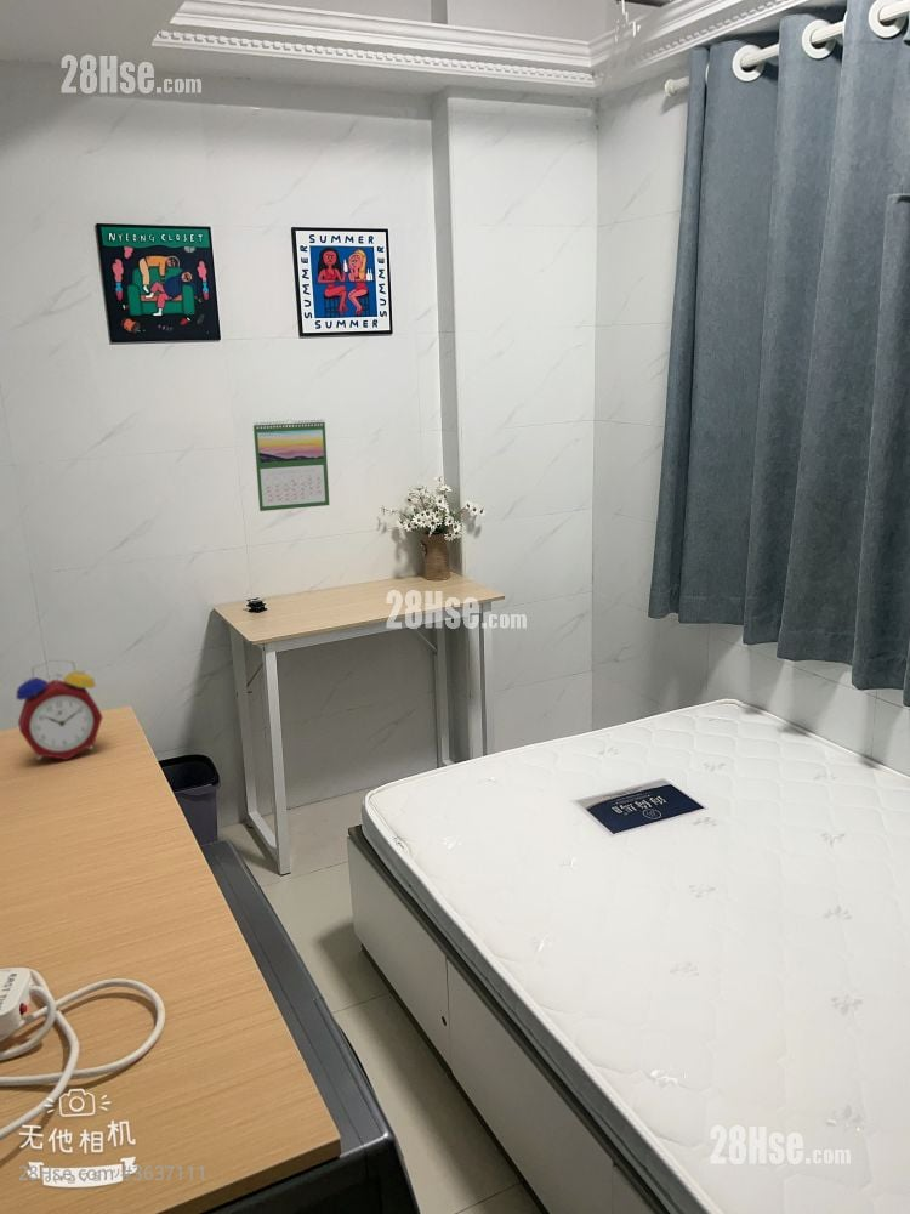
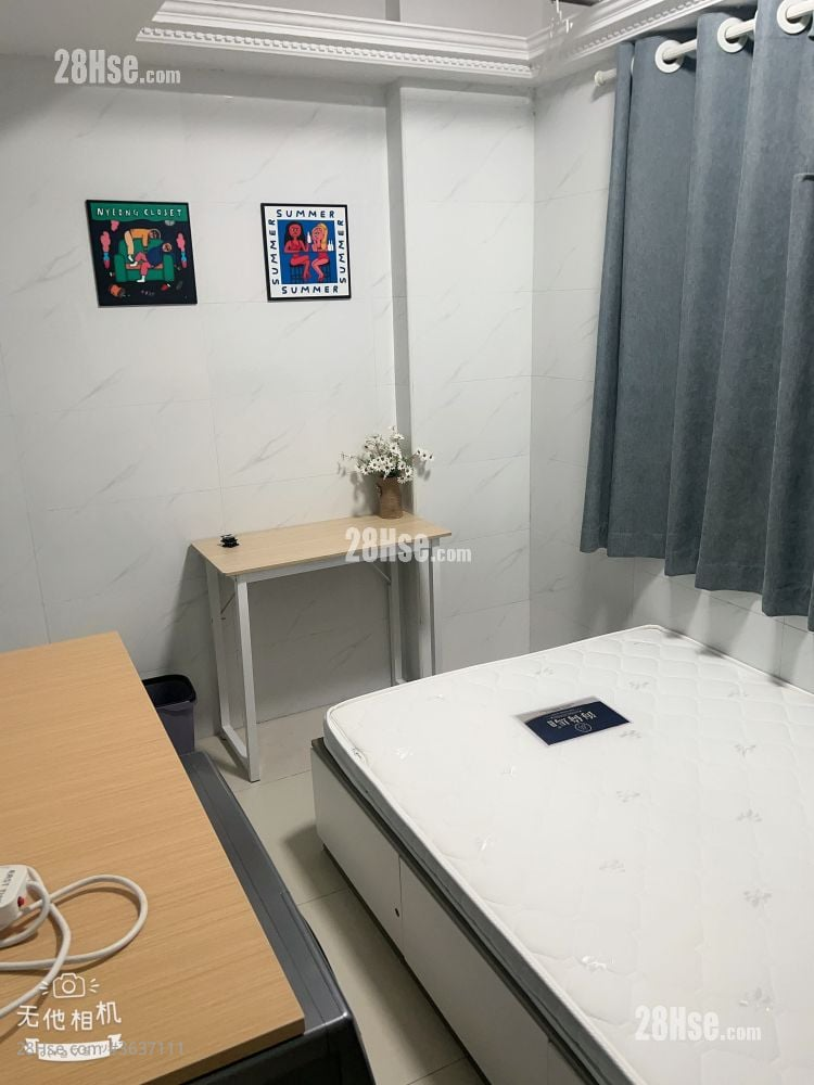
- alarm clock [15,657,104,761]
- calendar [252,418,330,512]
